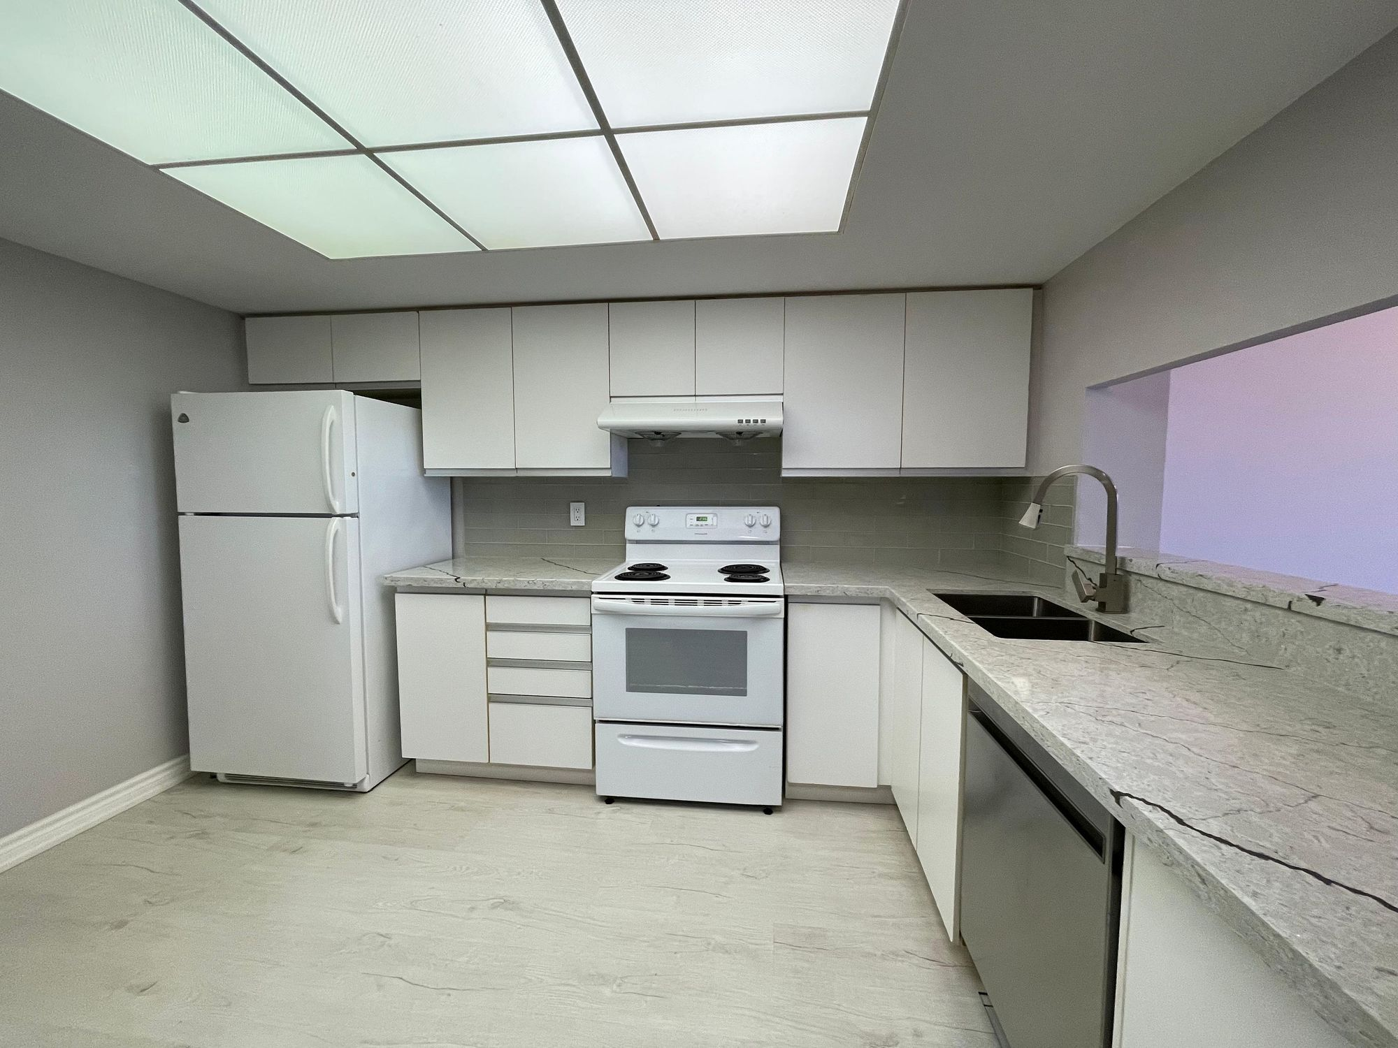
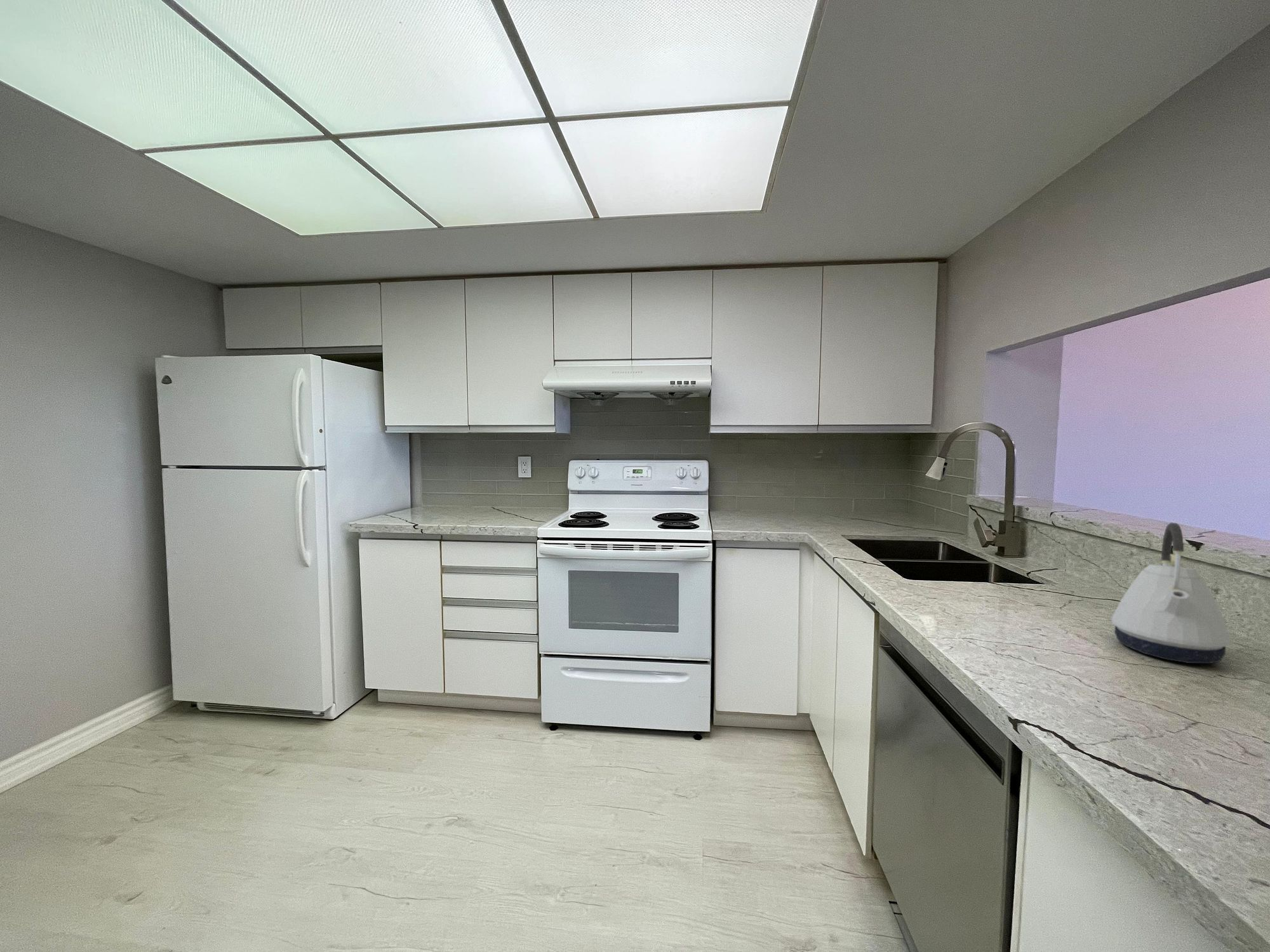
+ kettle [1111,522,1232,664]
